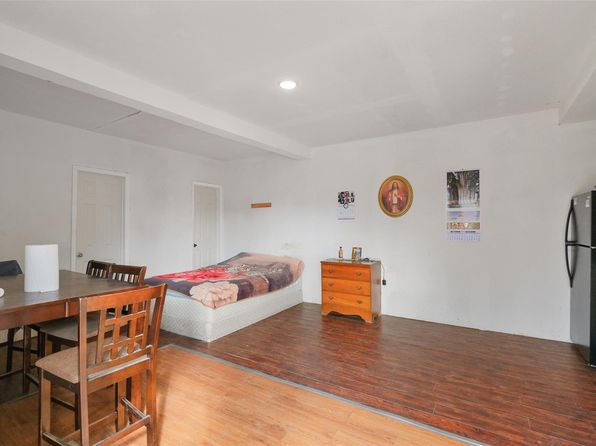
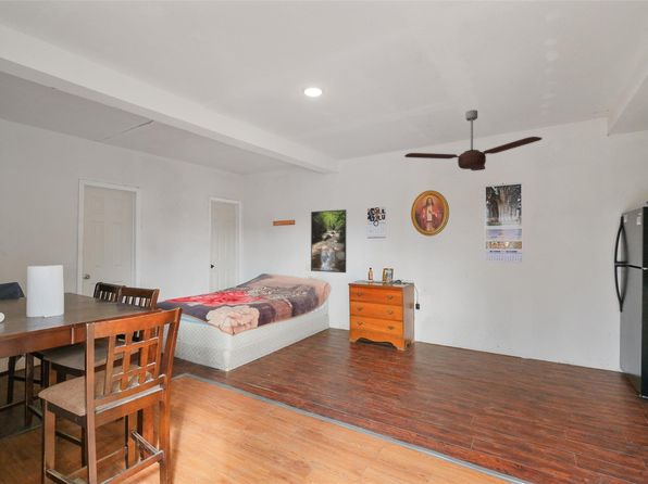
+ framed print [310,208,347,273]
+ ceiling fan [403,109,544,171]
